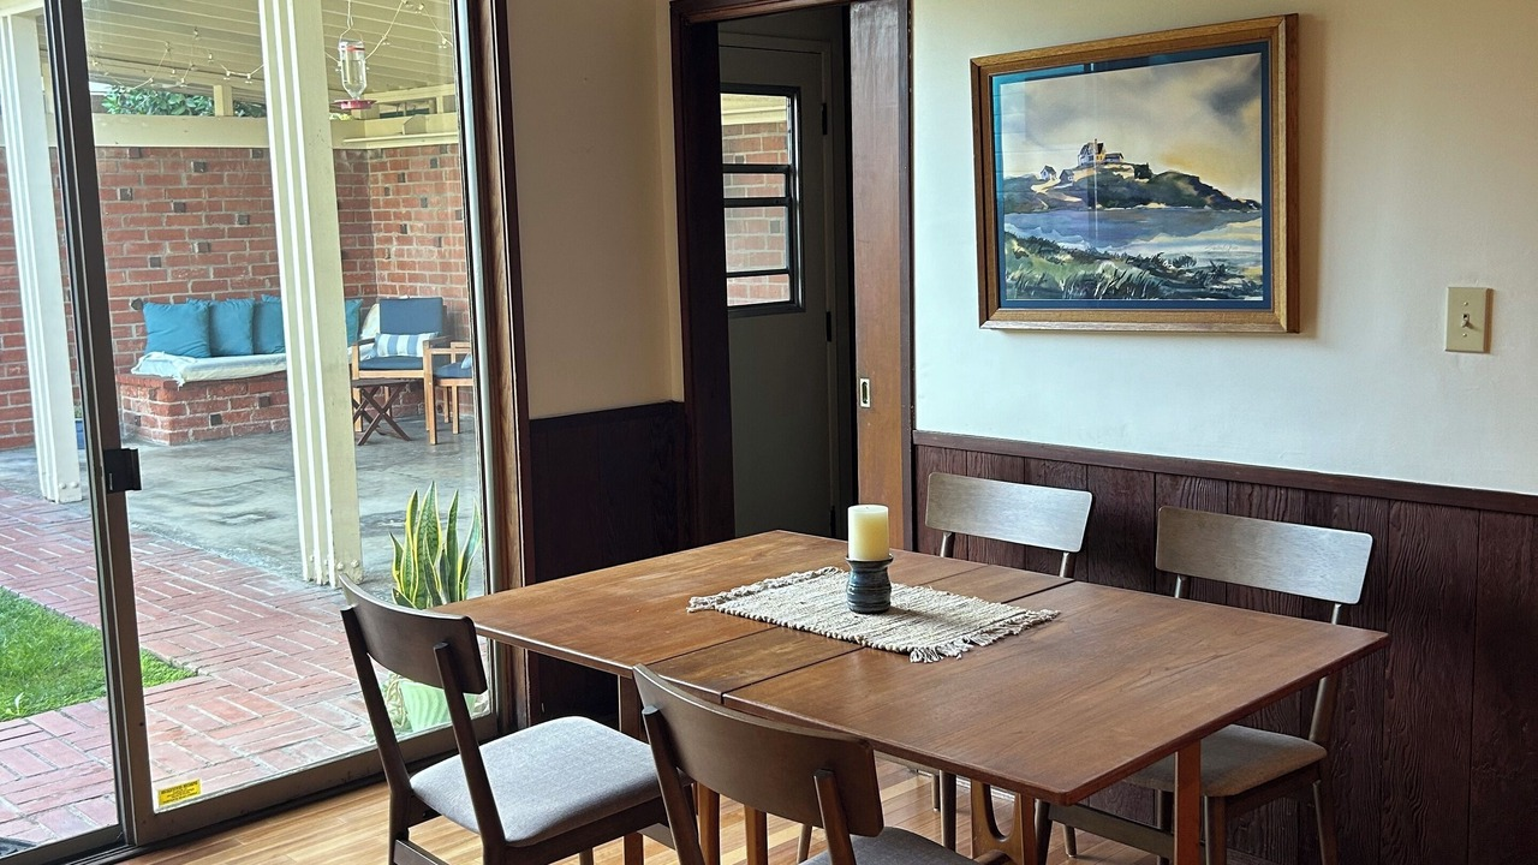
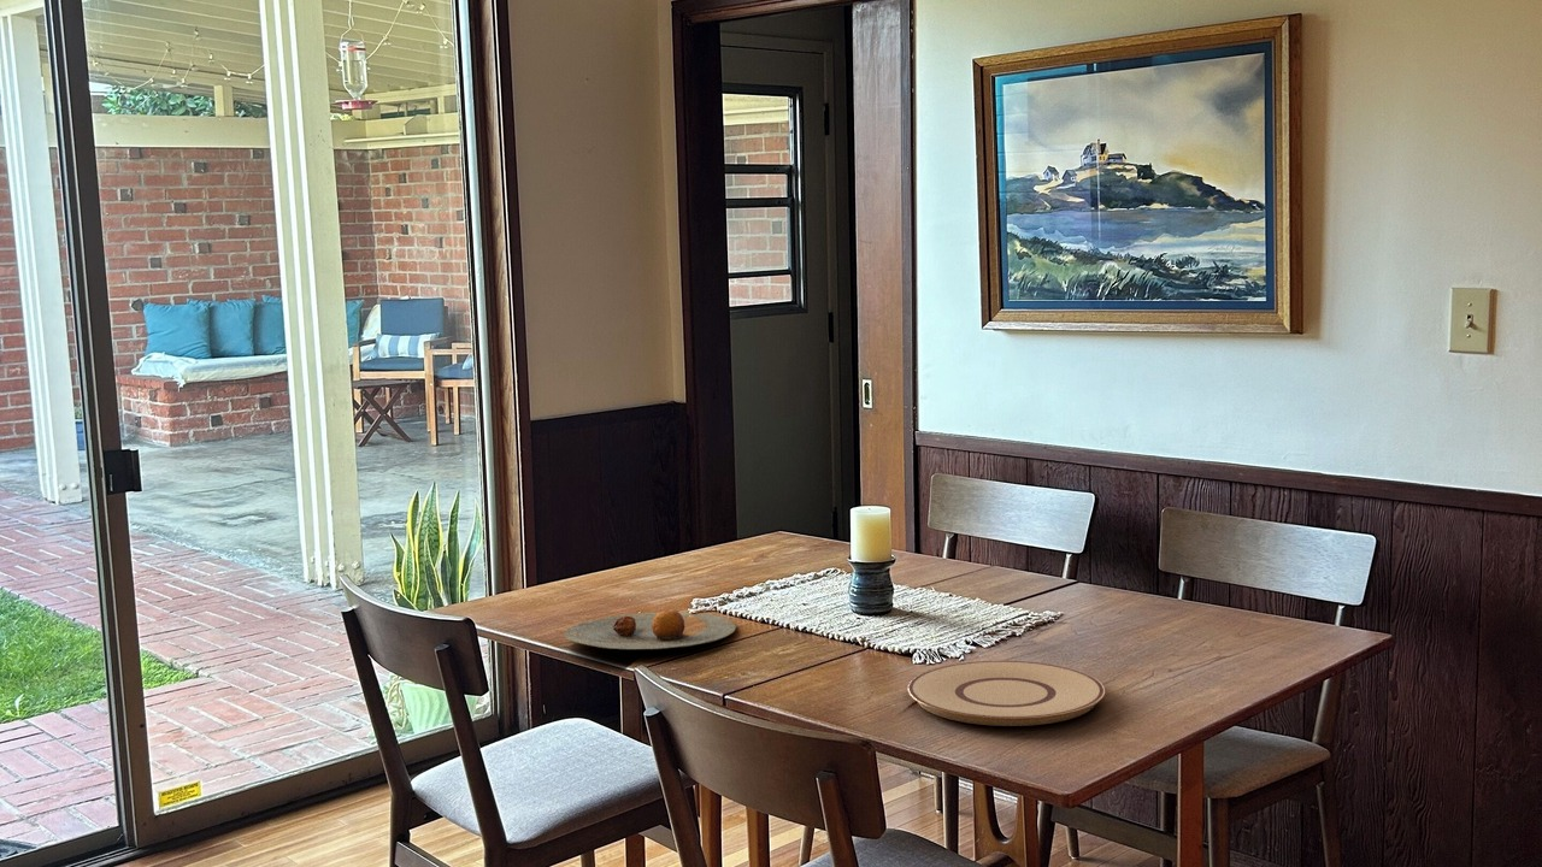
+ plate [906,660,1106,727]
+ plate [564,608,737,650]
